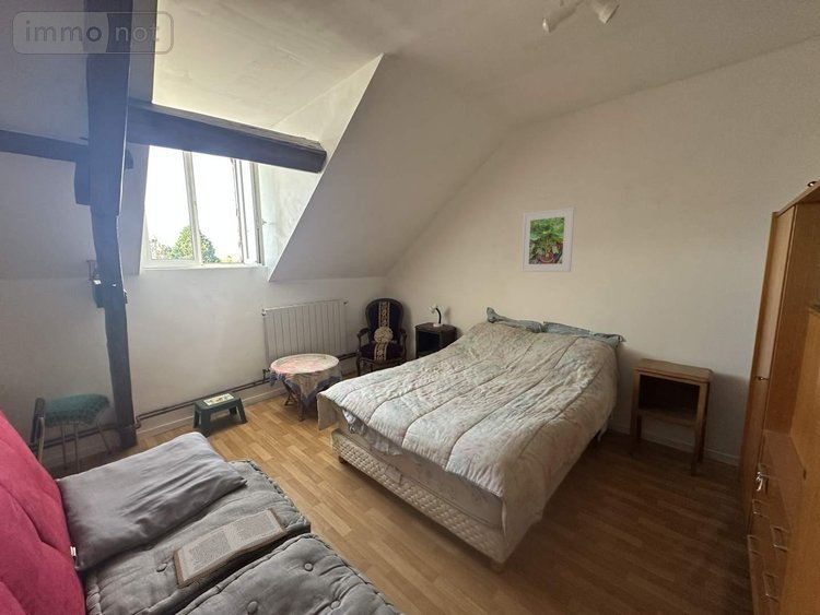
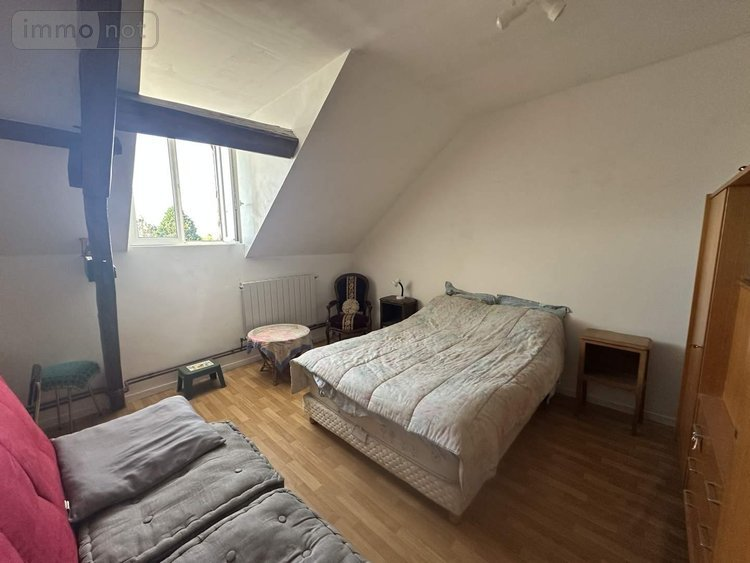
- book [172,507,289,590]
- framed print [519,206,576,273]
